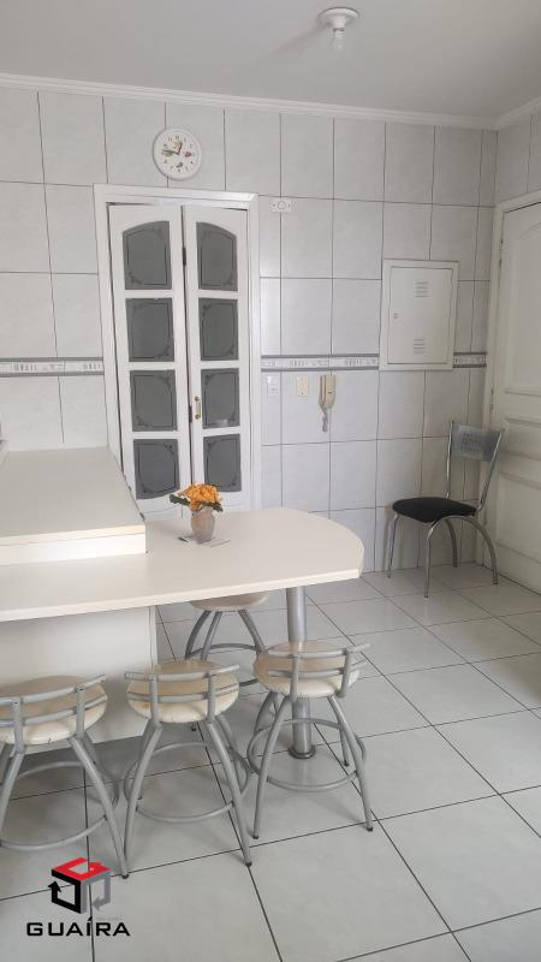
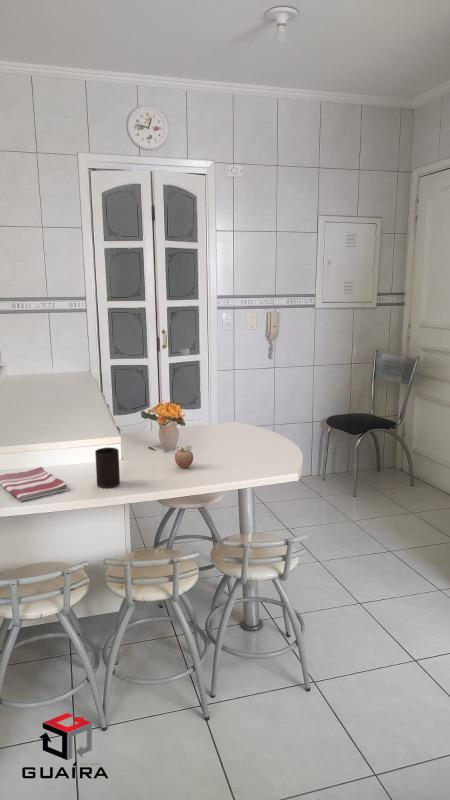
+ fruit [174,444,194,469]
+ dish towel [0,466,68,502]
+ cup [94,446,121,489]
